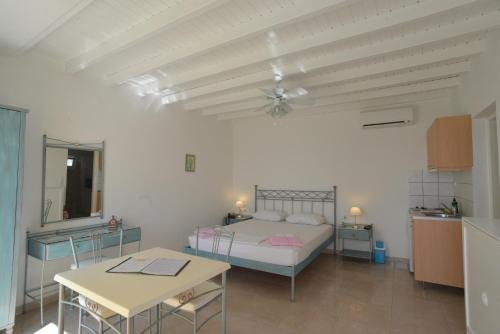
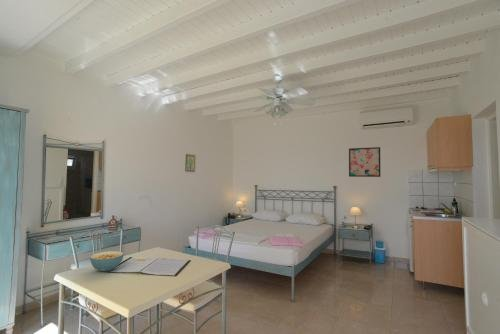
+ wall art [348,146,382,178]
+ cereal bowl [89,250,125,273]
